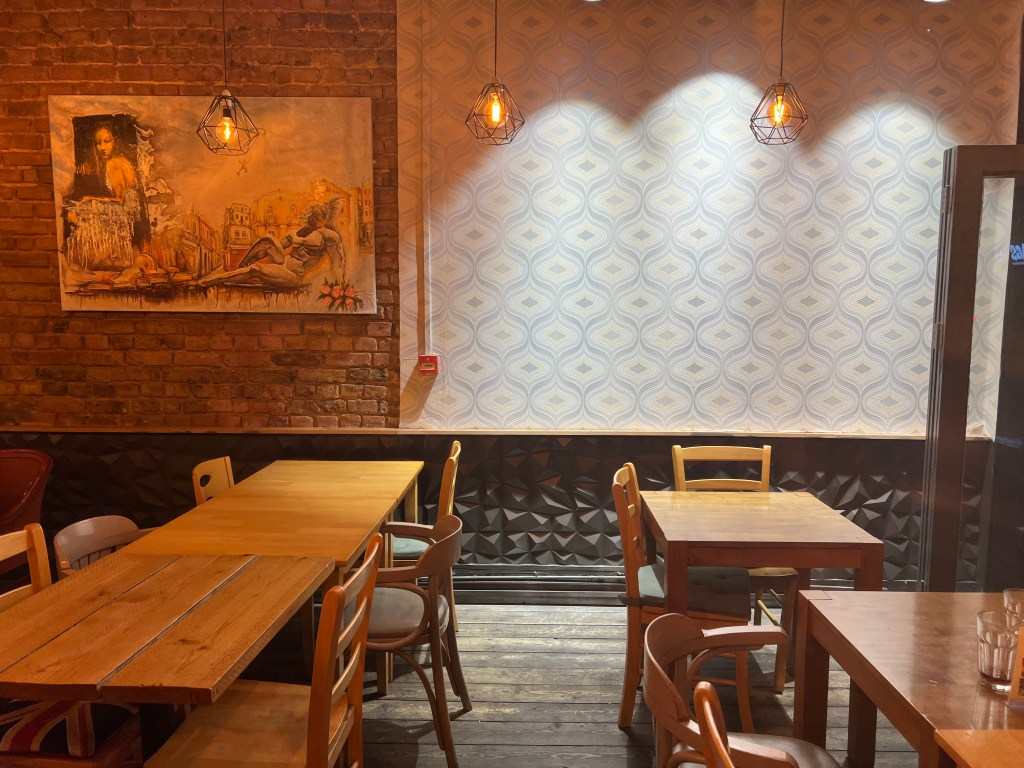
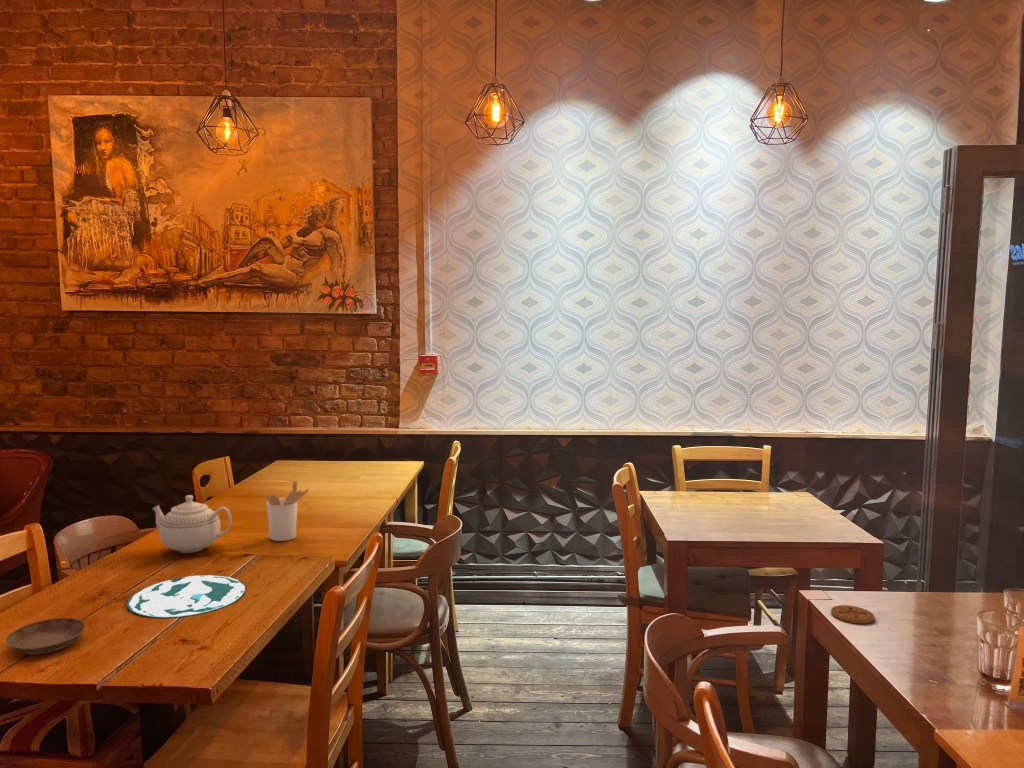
+ teapot [152,494,233,554]
+ coaster [830,604,876,625]
+ saucer [5,617,87,656]
+ utensil holder [265,480,310,542]
+ plate [126,574,247,619]
